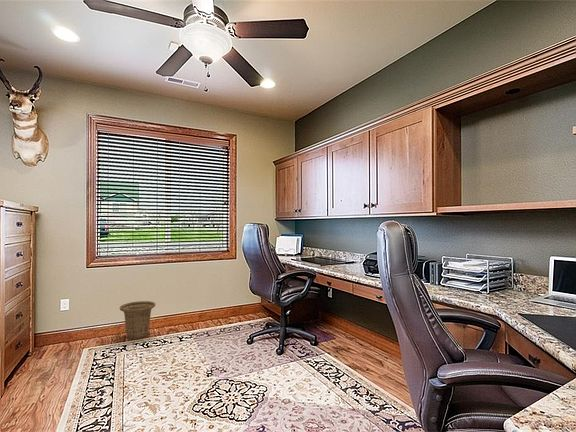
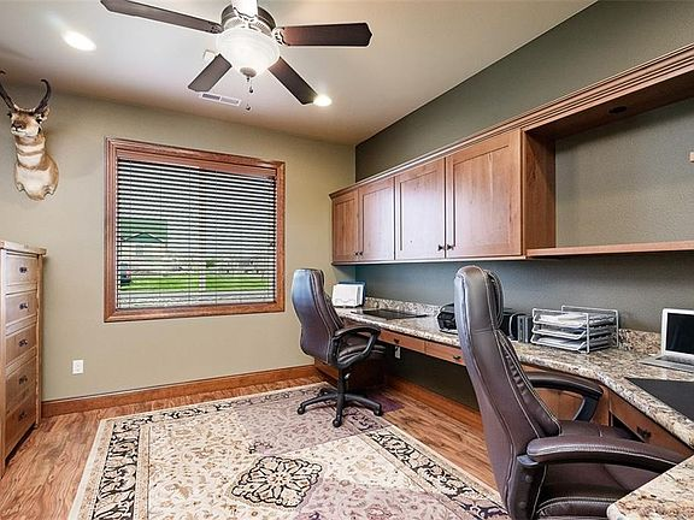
- basket [119,300,156,341]
